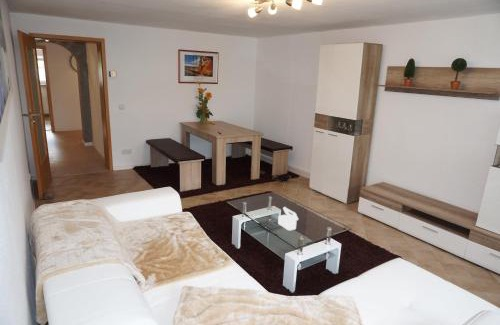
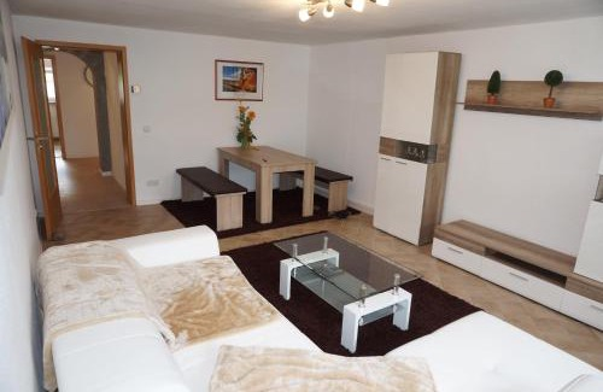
- box [277,206,299,232]
